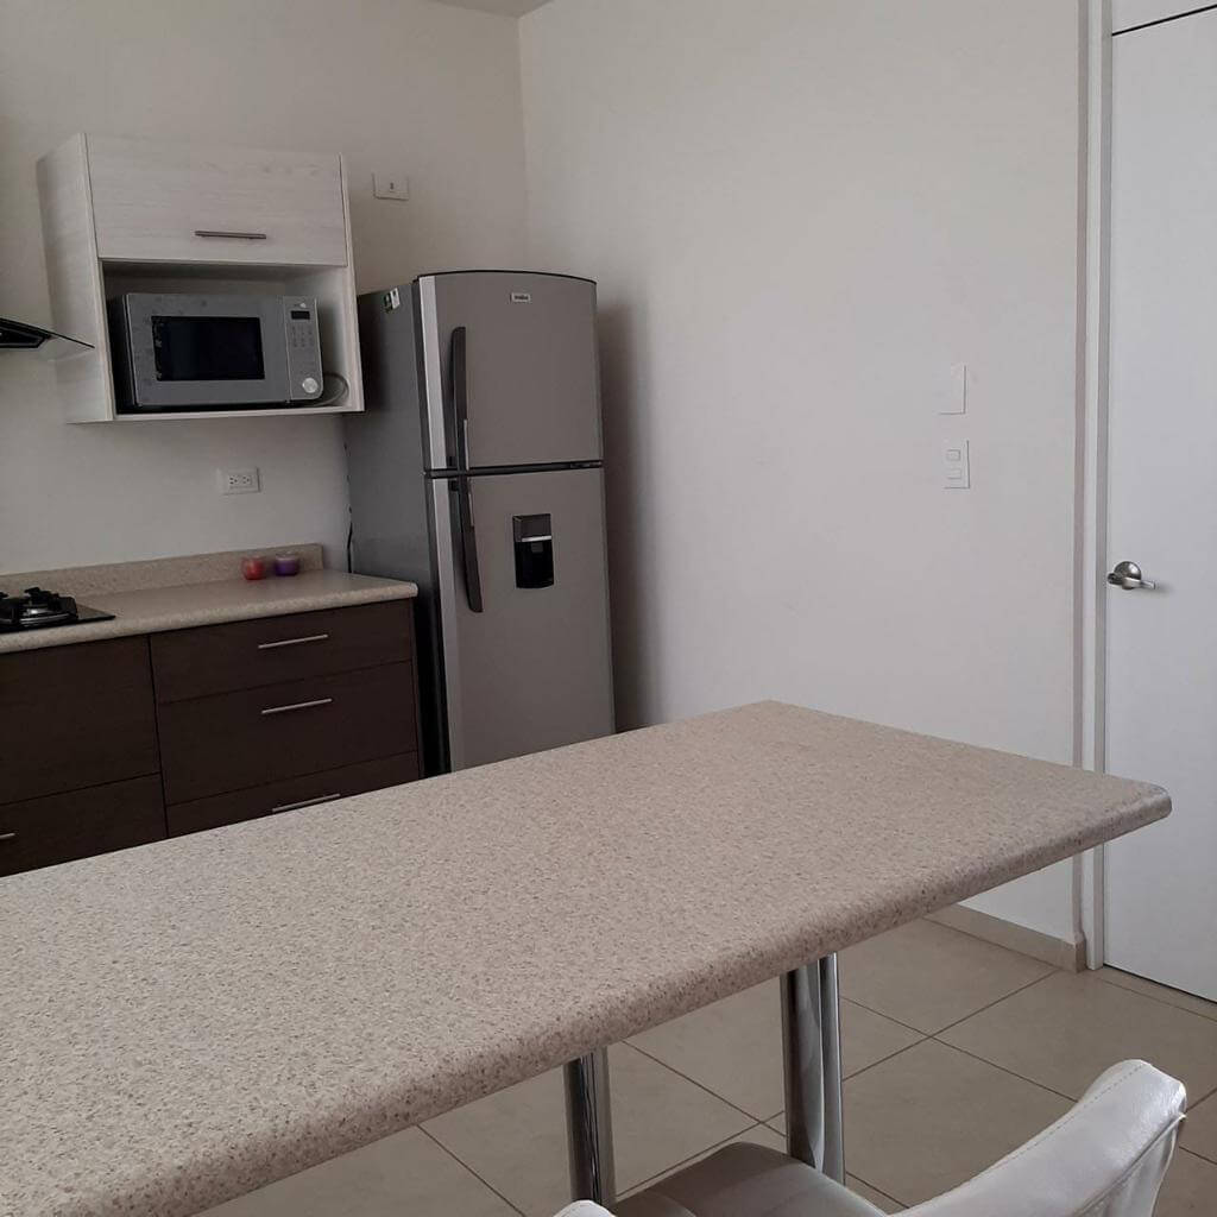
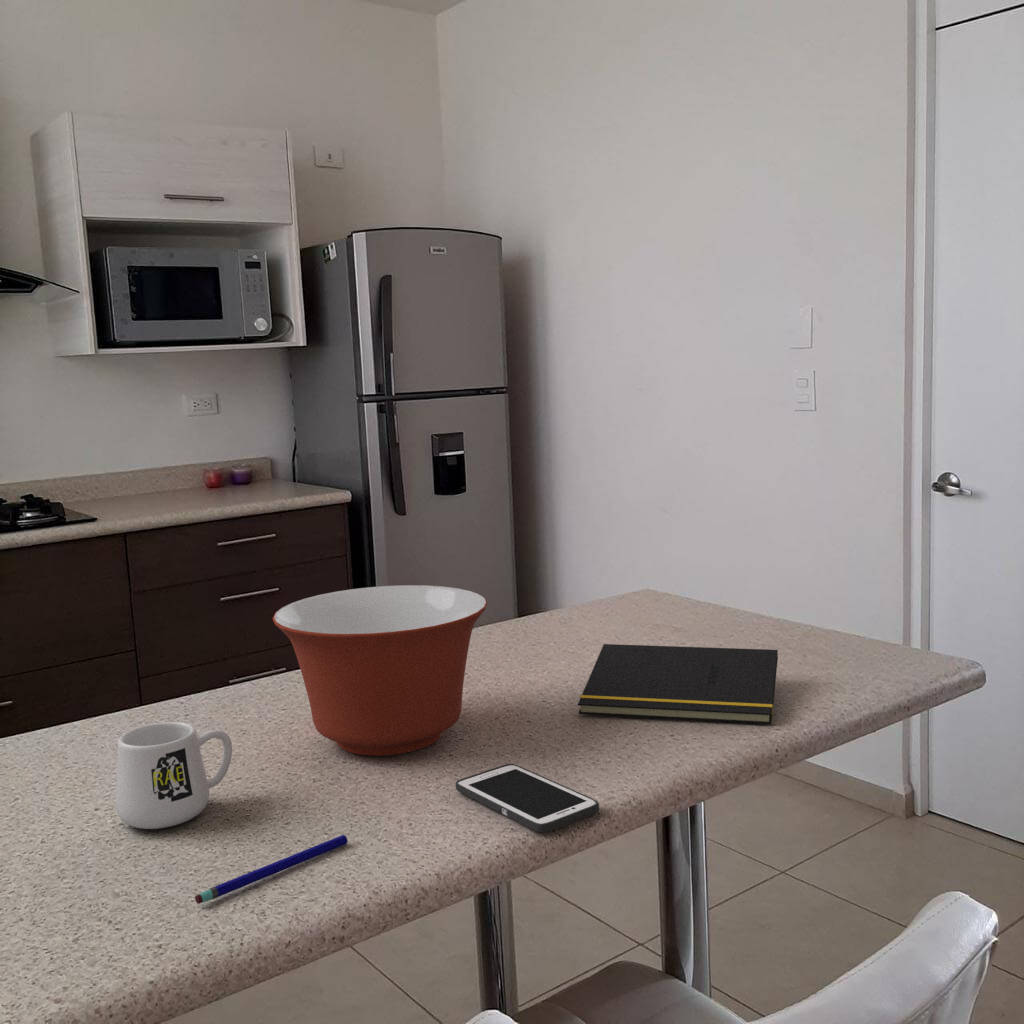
+ mug [115,721,233,830]
+ pen [194,834,349,905]
+ cell phone [454,763,600,834]
+ mixing bowl [272,584,488,757]
+ notepad [577,643,779,725]
